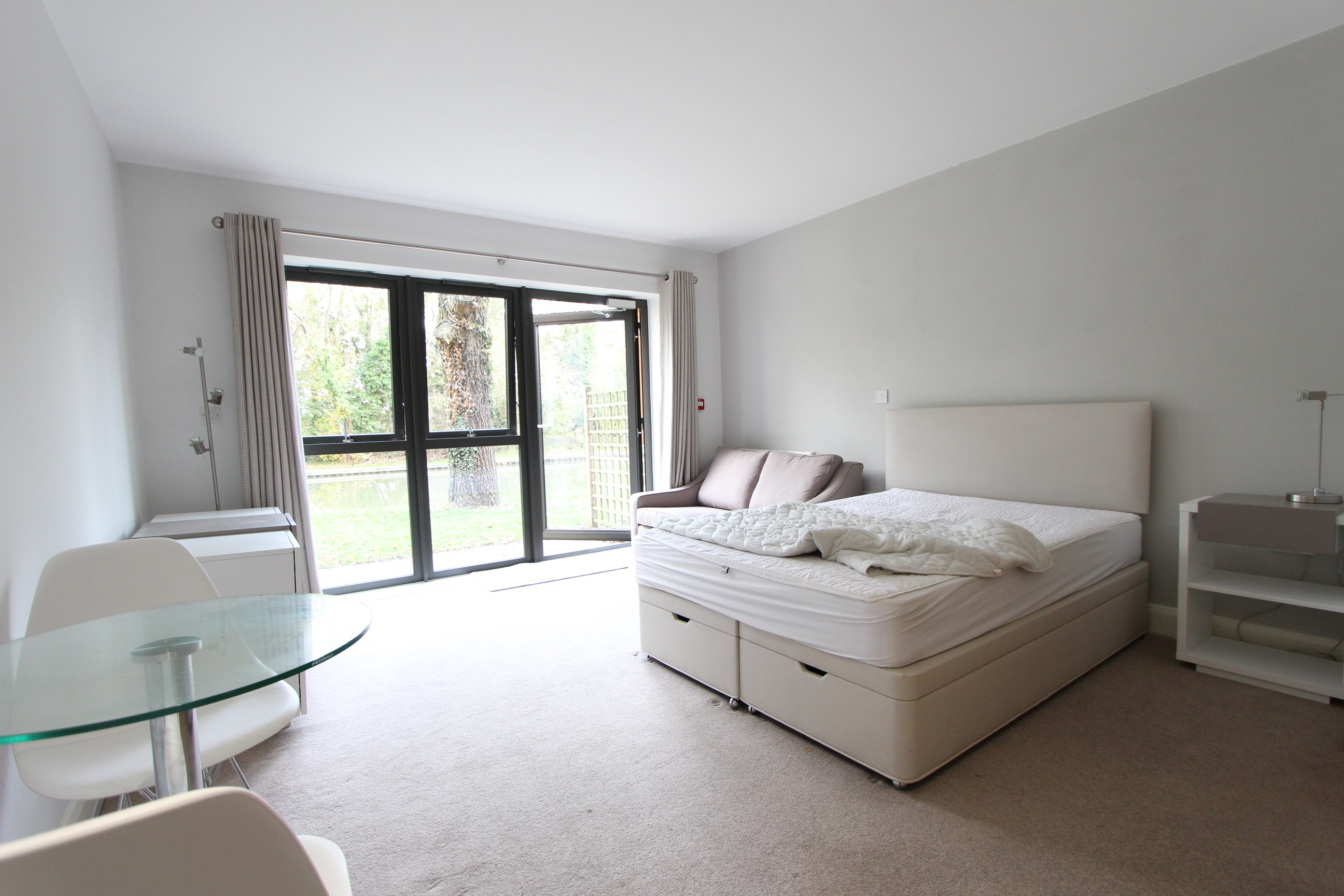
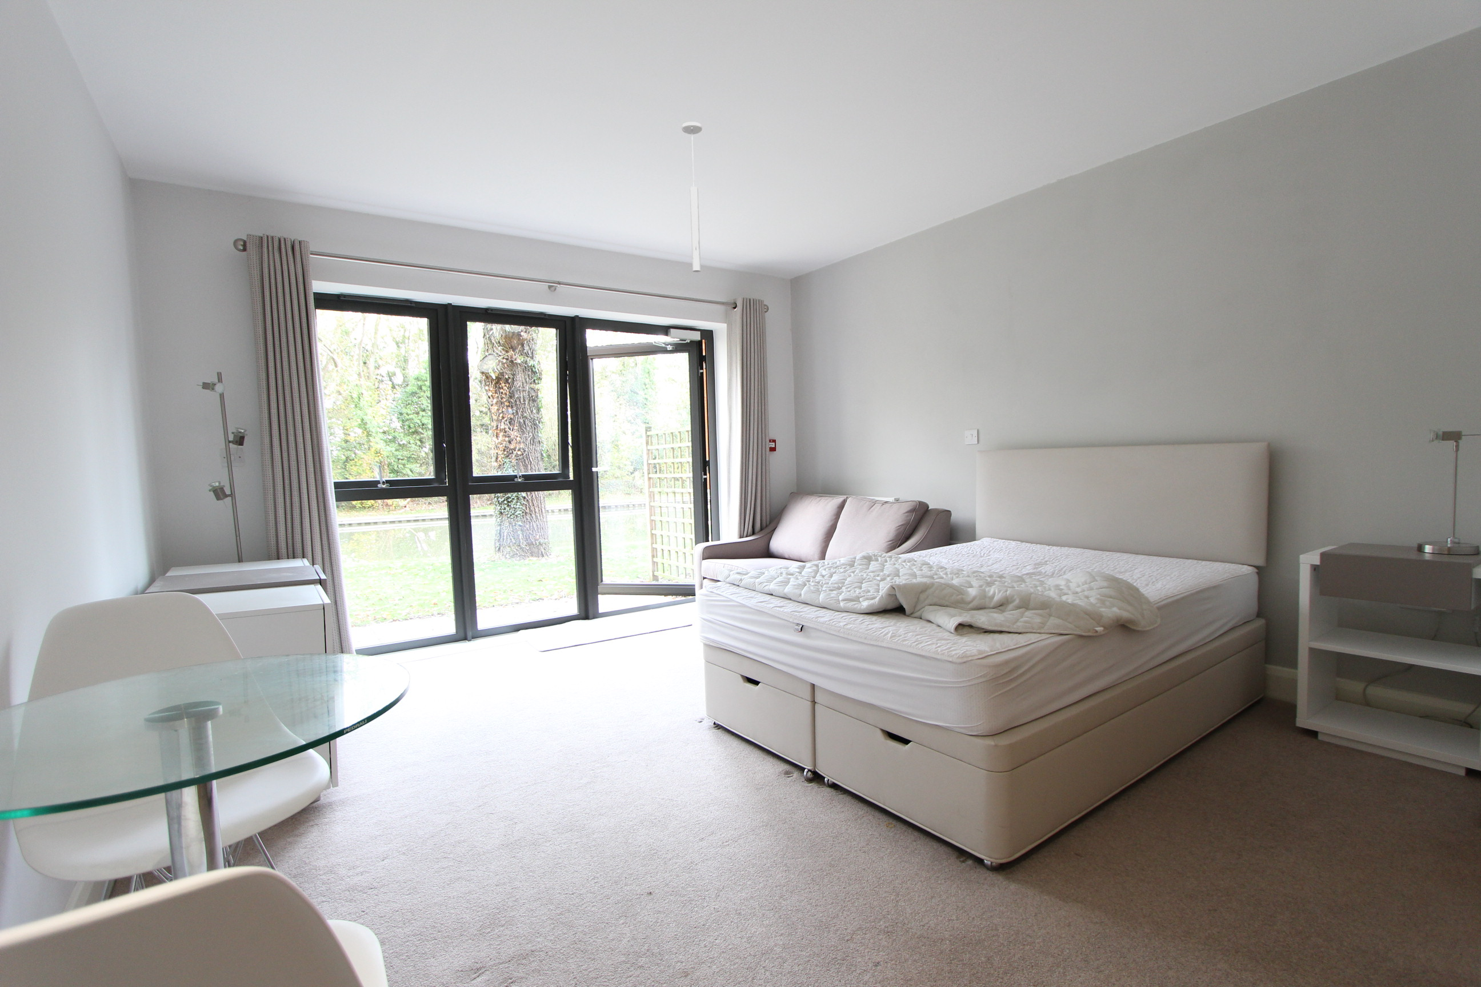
+ ceiling light [681,121,703,273]
